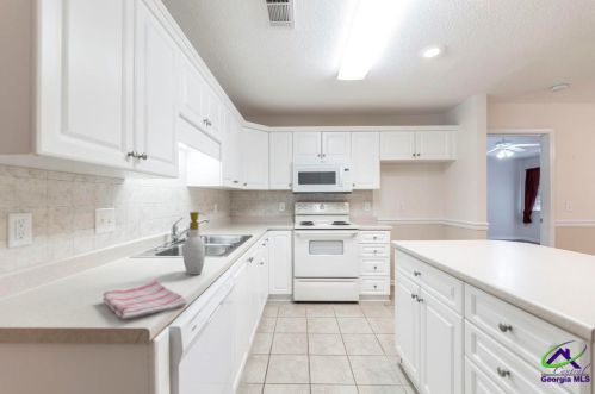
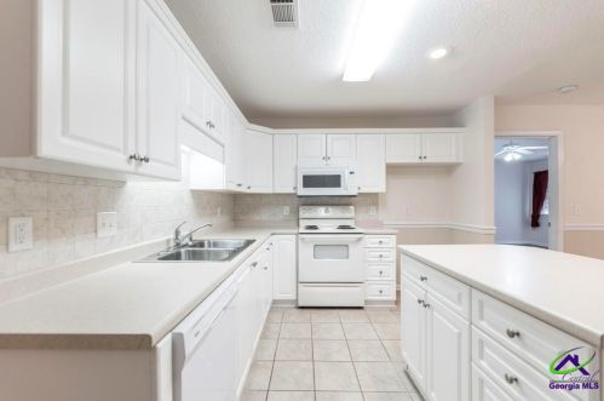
- dish towel [101,280,188,320]
- soap bottle [182,211,207,276]
